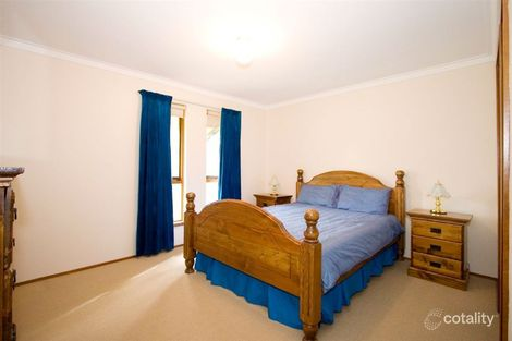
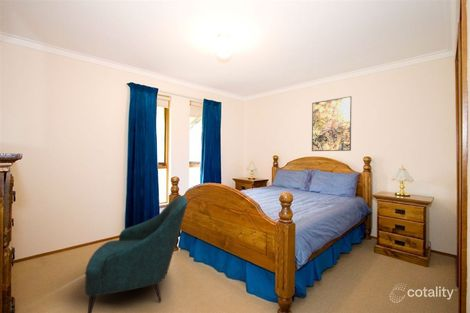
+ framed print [311,95,352,152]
+ armchair [84,195,188,313]
